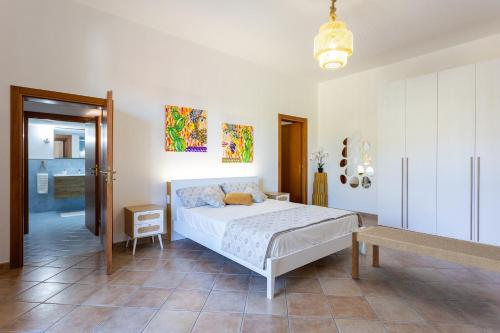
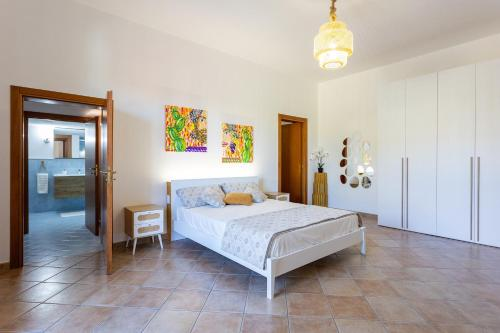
- bench [351,224,500,280]
